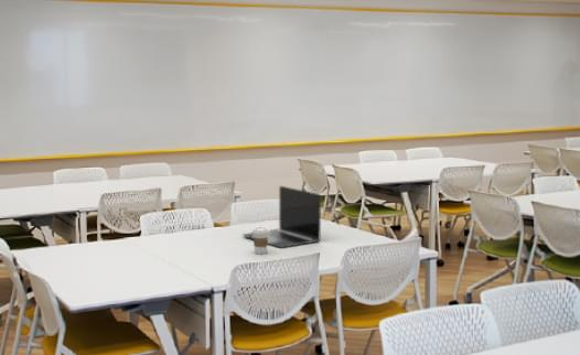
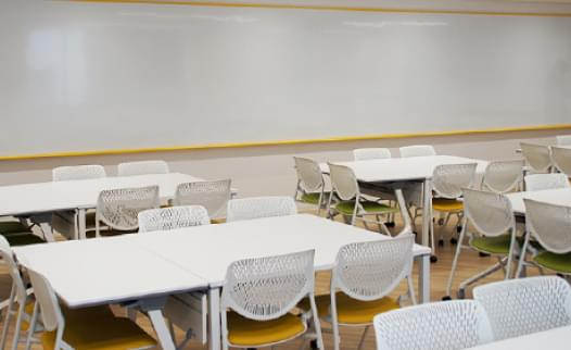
- laptop [241,185,322,249]
- coffee cup [250,226,270,255]
